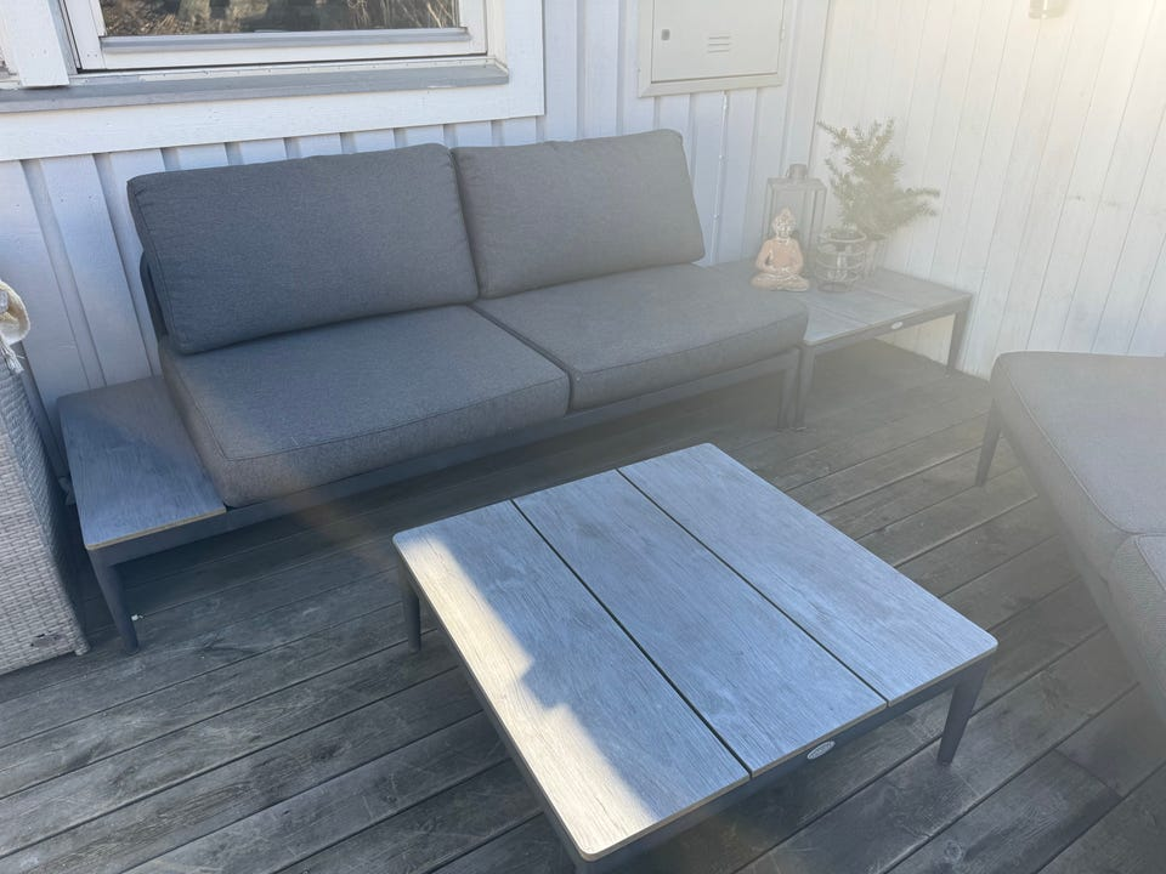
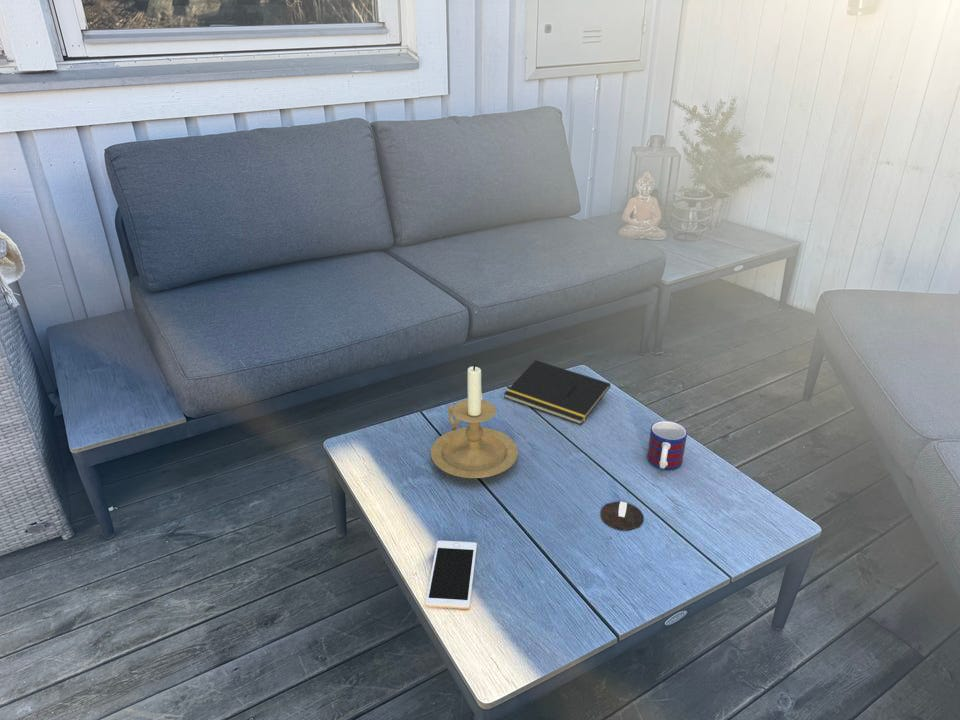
+ candle holder [430,364,519,479]
+ notepad [503,359,611,426]
+ cell phone [424,540,478,610]
+ candle [599,501,645,531]
+ mug [646,420,688,471]
